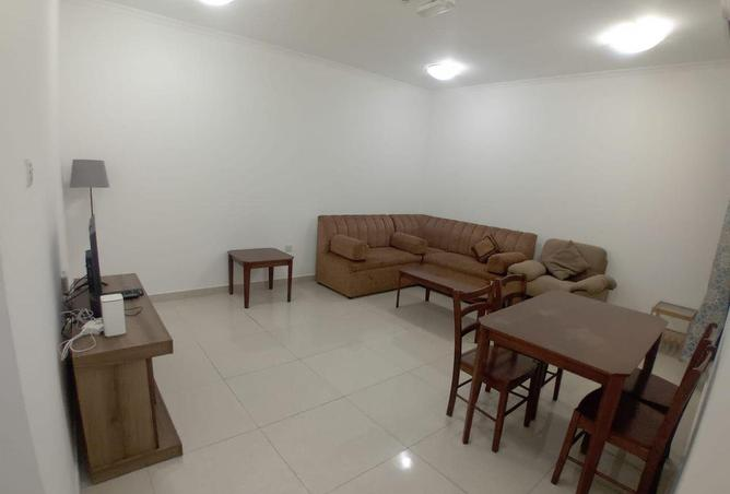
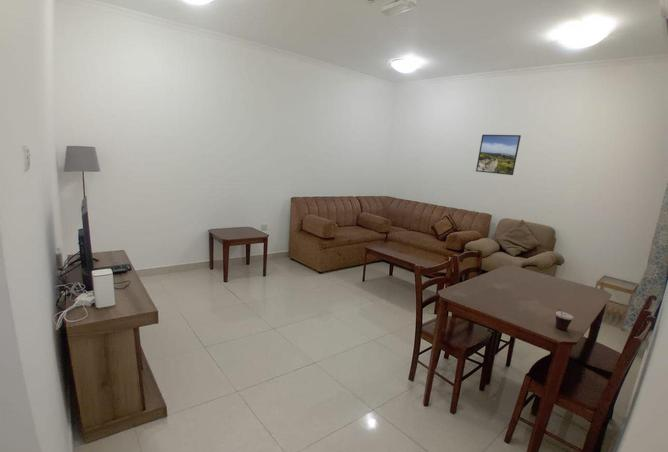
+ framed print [475,134,522,176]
+ cup [555,308,574,331]
